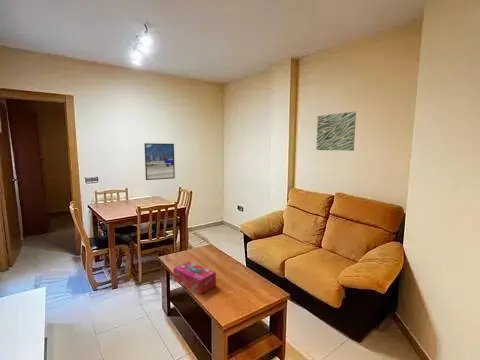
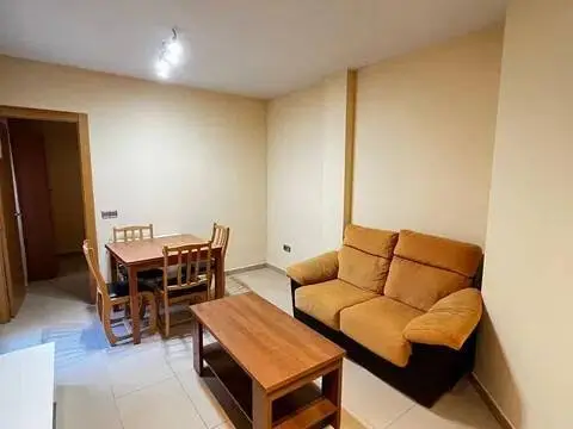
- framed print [143,142,176,181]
- tissue box [172,261,217,295]
- wall art [315,111,357,152]
